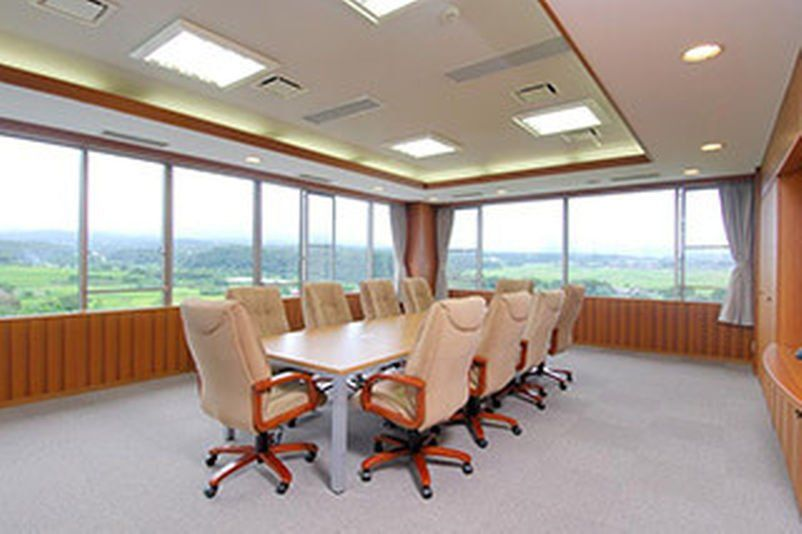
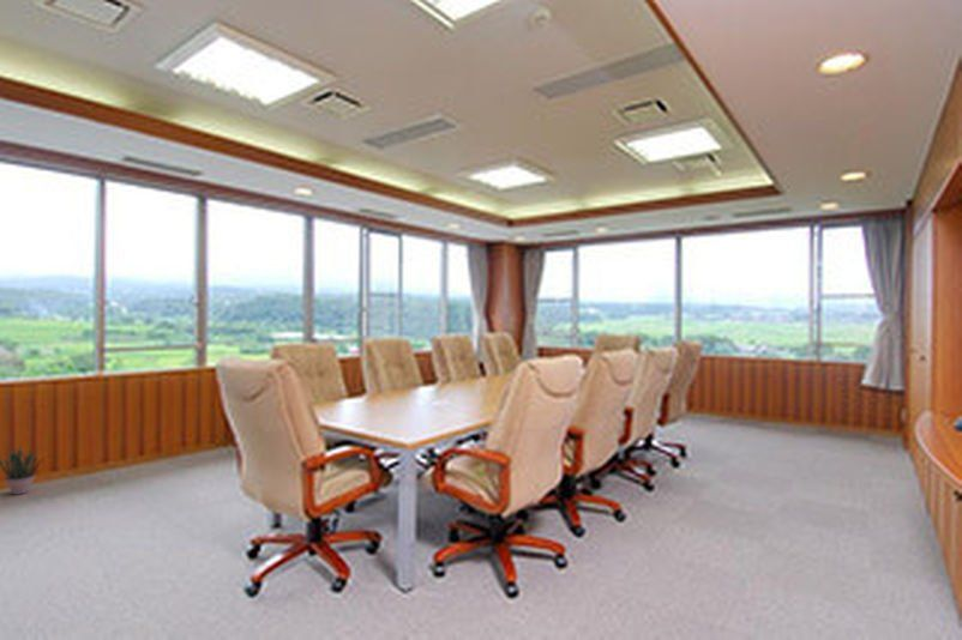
+ potted plant [0,445,43,496]
